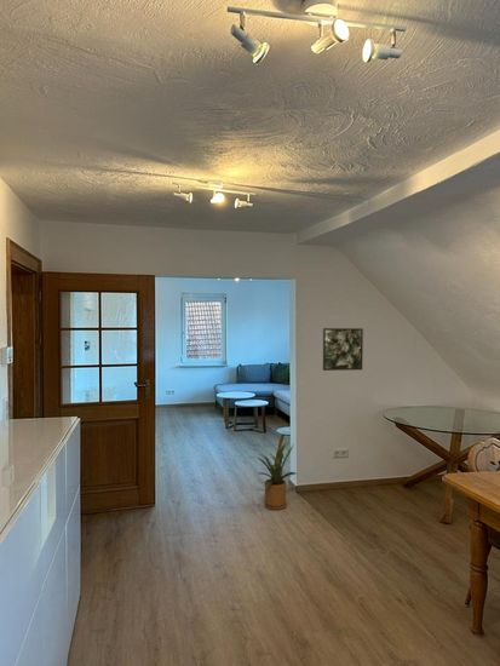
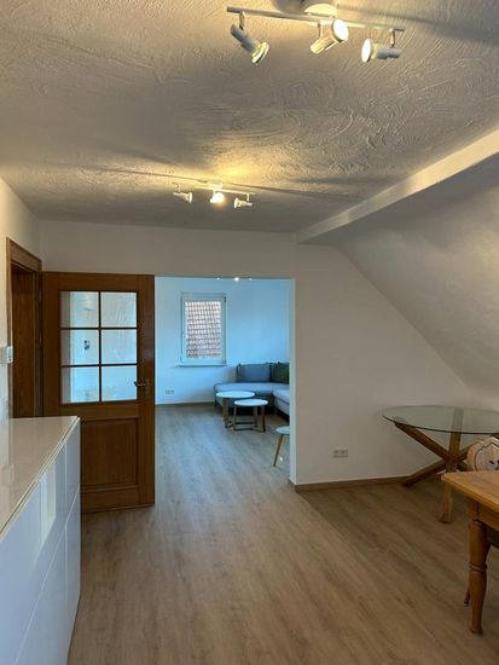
- house plant [249,441,297,511]
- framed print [322,327,364,372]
